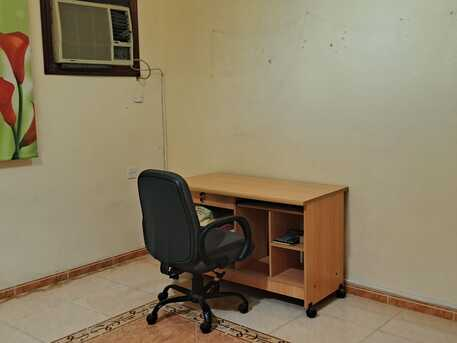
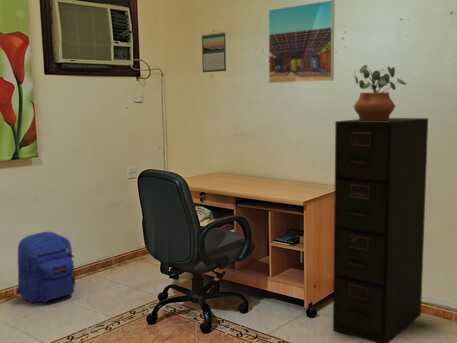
+ potted plant [353,64,408,121]
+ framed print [268,0,336,84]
+ backpack [15,231,77,304]
+ calendar [201,31,227,73]
+ filing cabinet [332,117,429,343]
